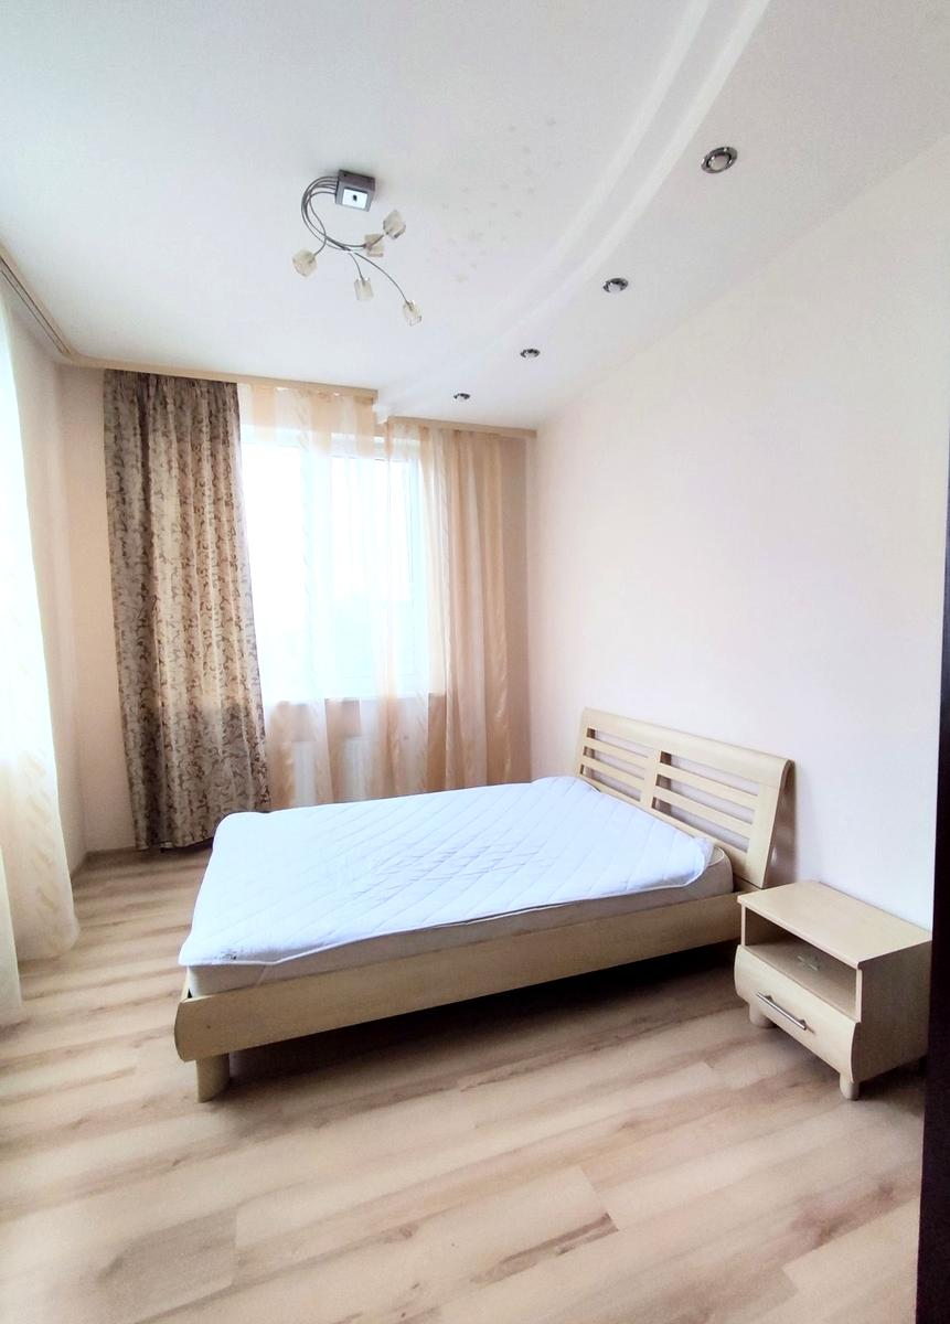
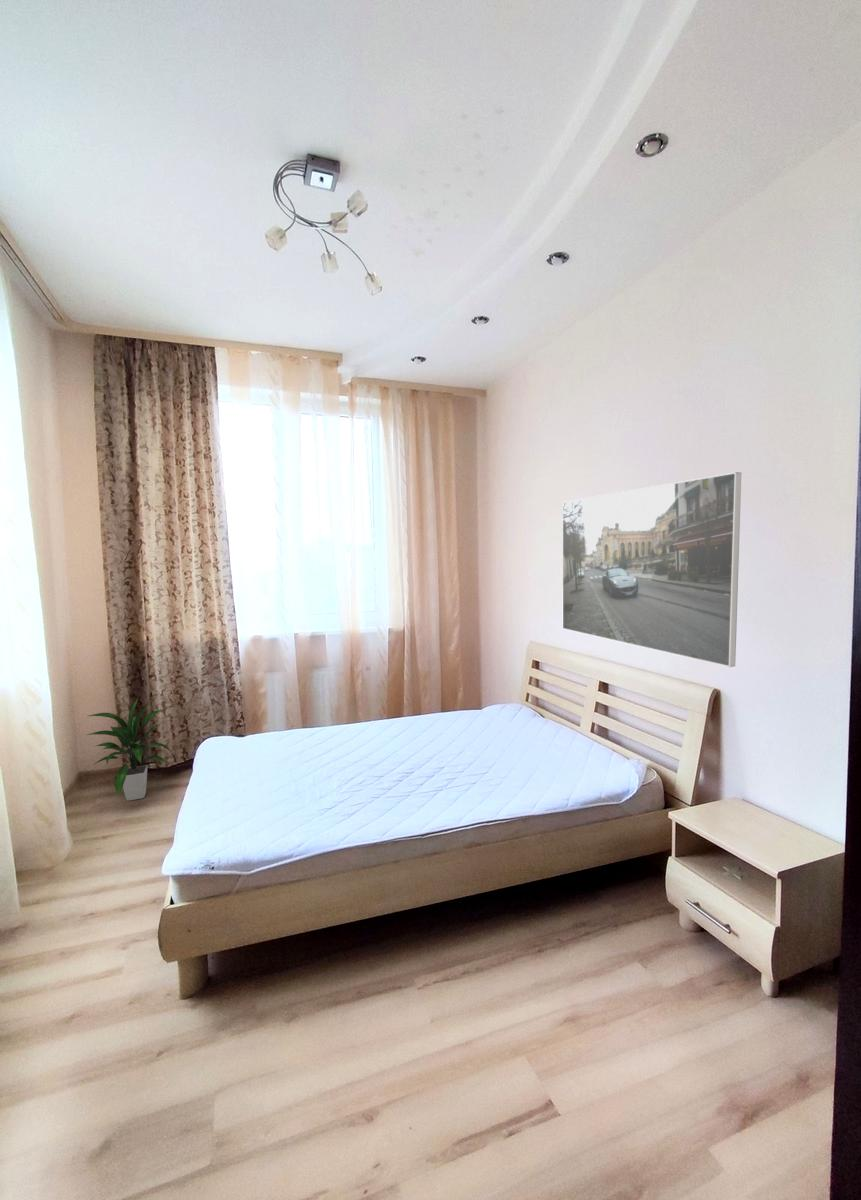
+ indoor plant [86,697,175,802]
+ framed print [561,471,742,668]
